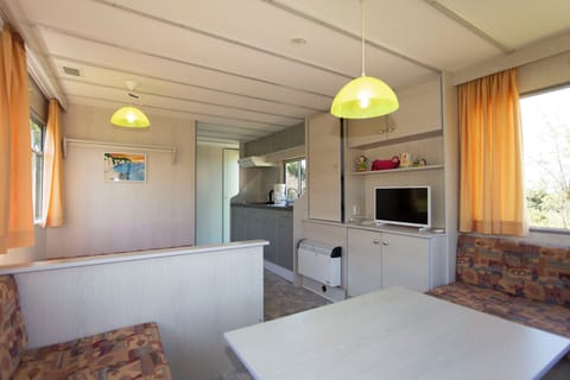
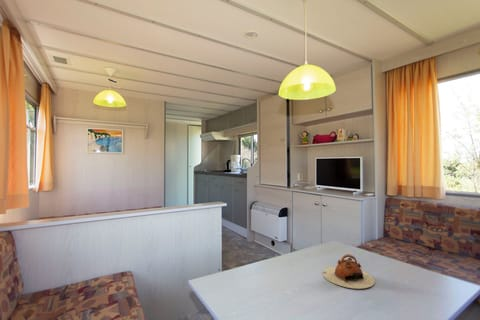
+ teapot [322,253,376,290]
